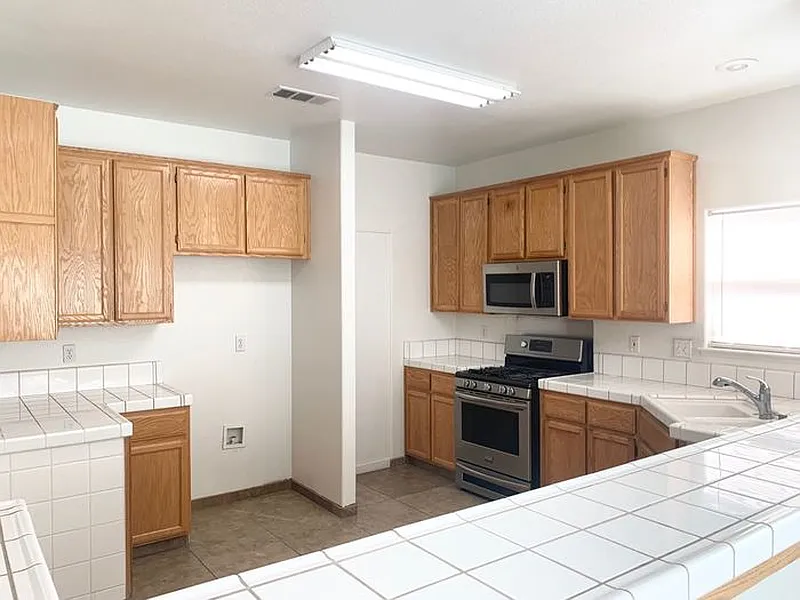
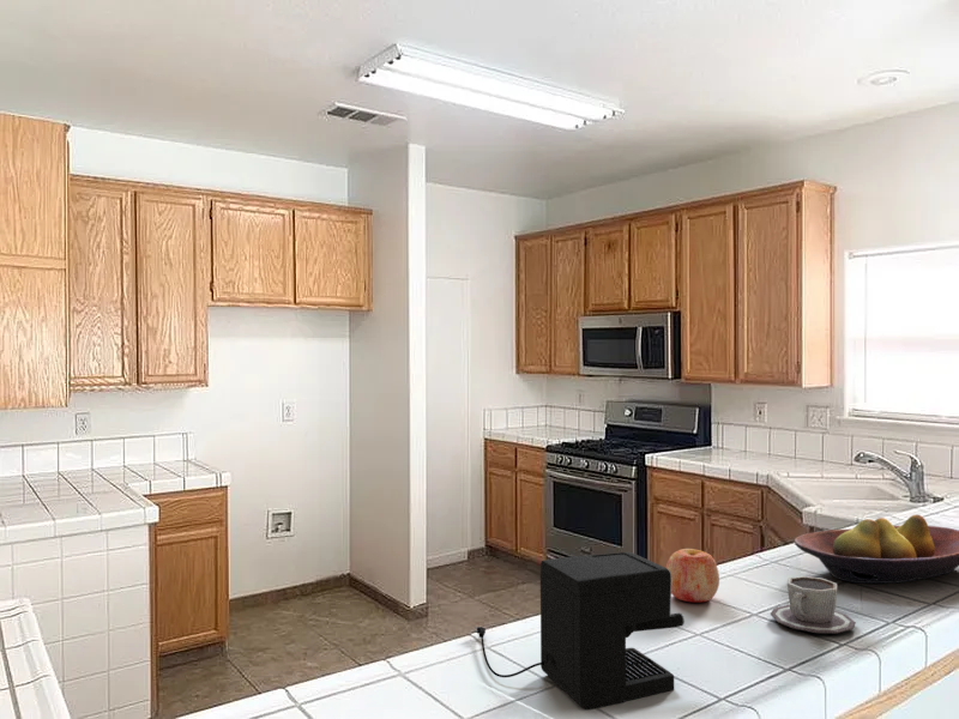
+ apple [665,548,720,603]
+ coffee maker [474,551,686,711]
+ fruit bowl [794,514,959,585]
+ cup [770,575,857,635]
